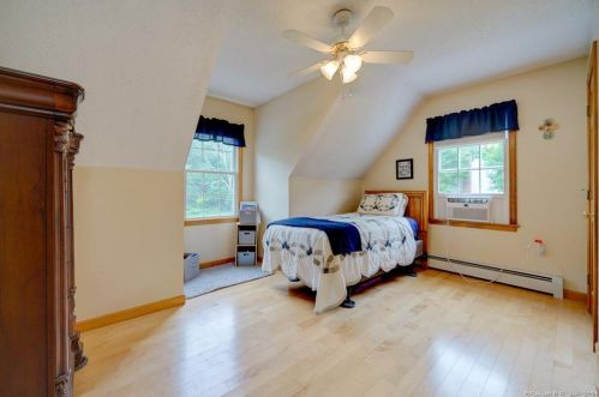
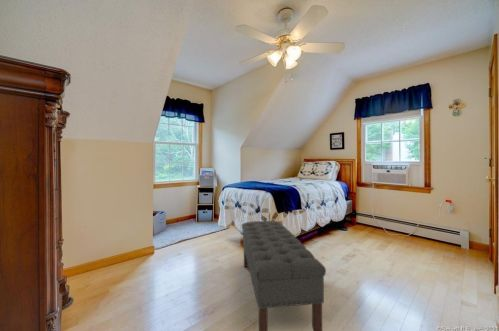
+ bench [241,220,327,331]
